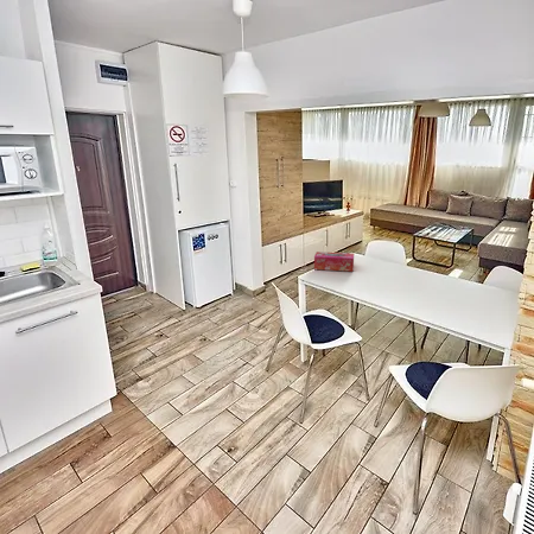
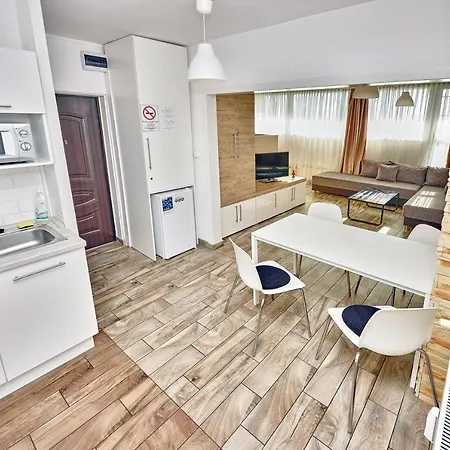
- tissue box [313,250,355,273]
